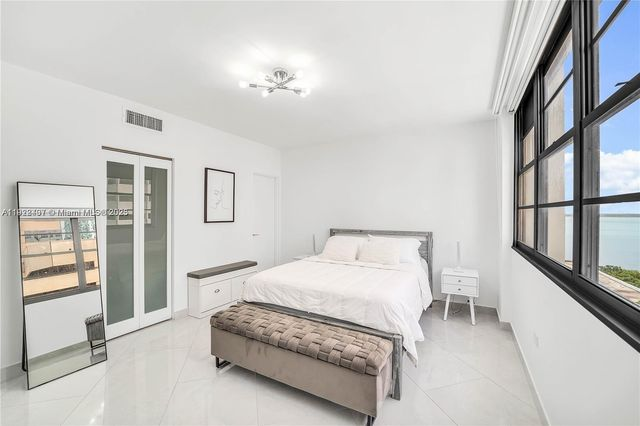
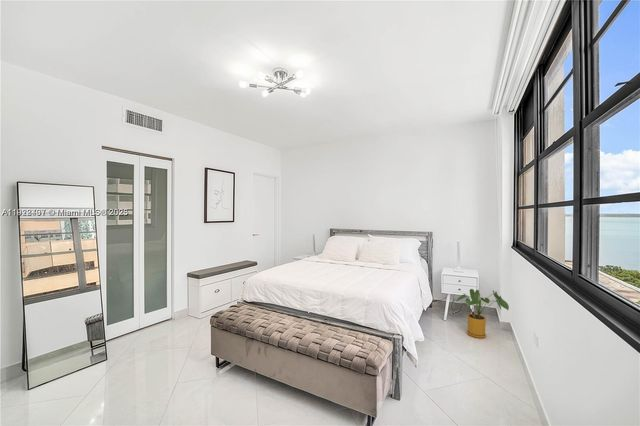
+ house plant [451,288,510,339]
